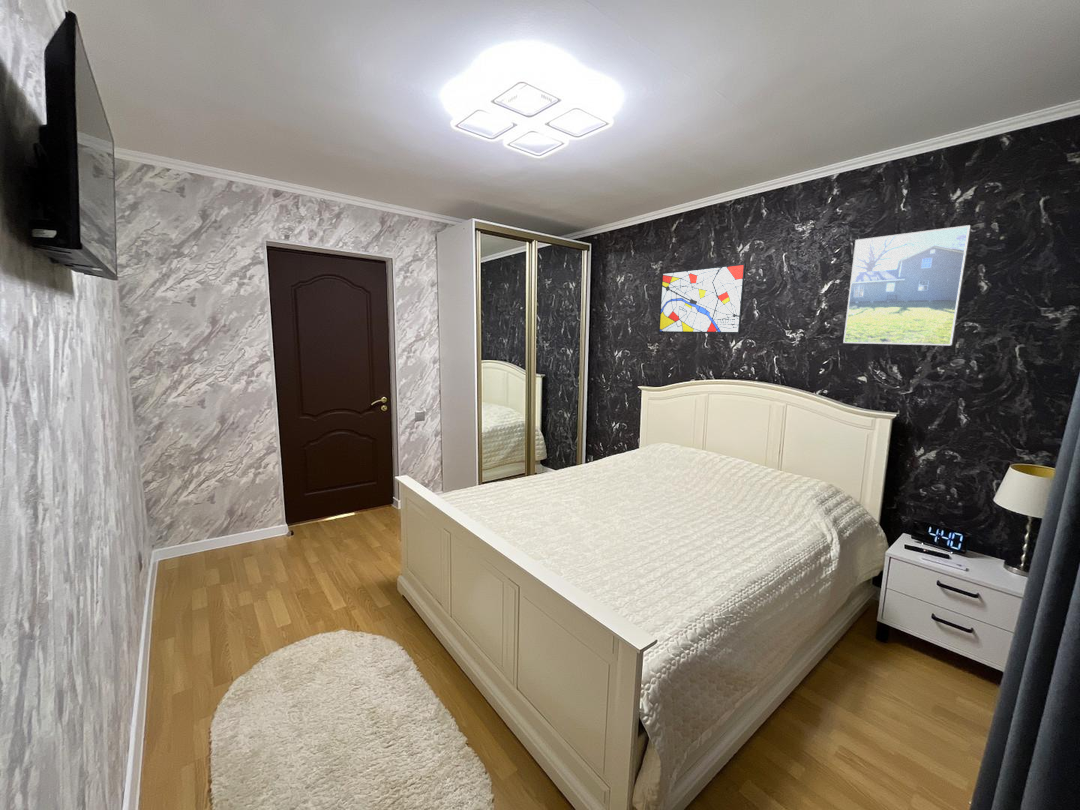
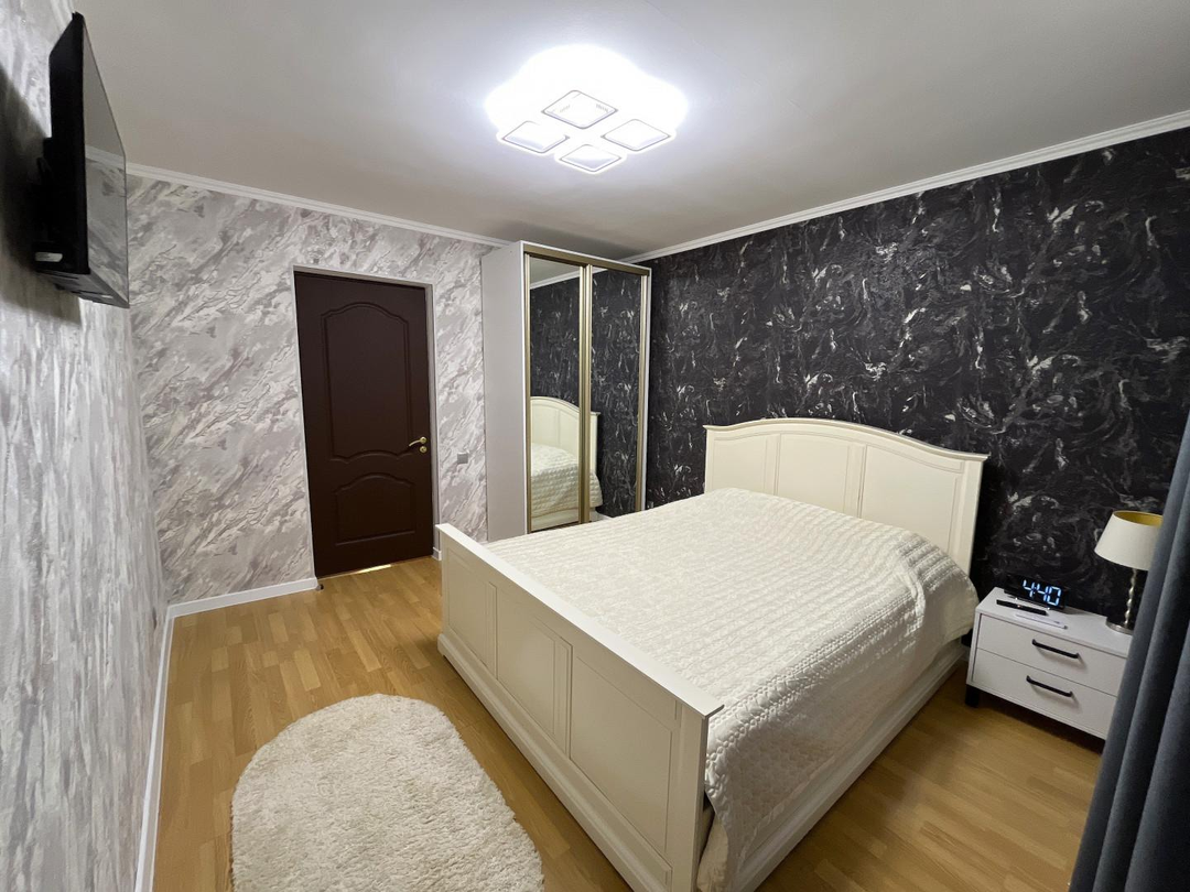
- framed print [842,224,972,346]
- wall art [657,262,747,335]
